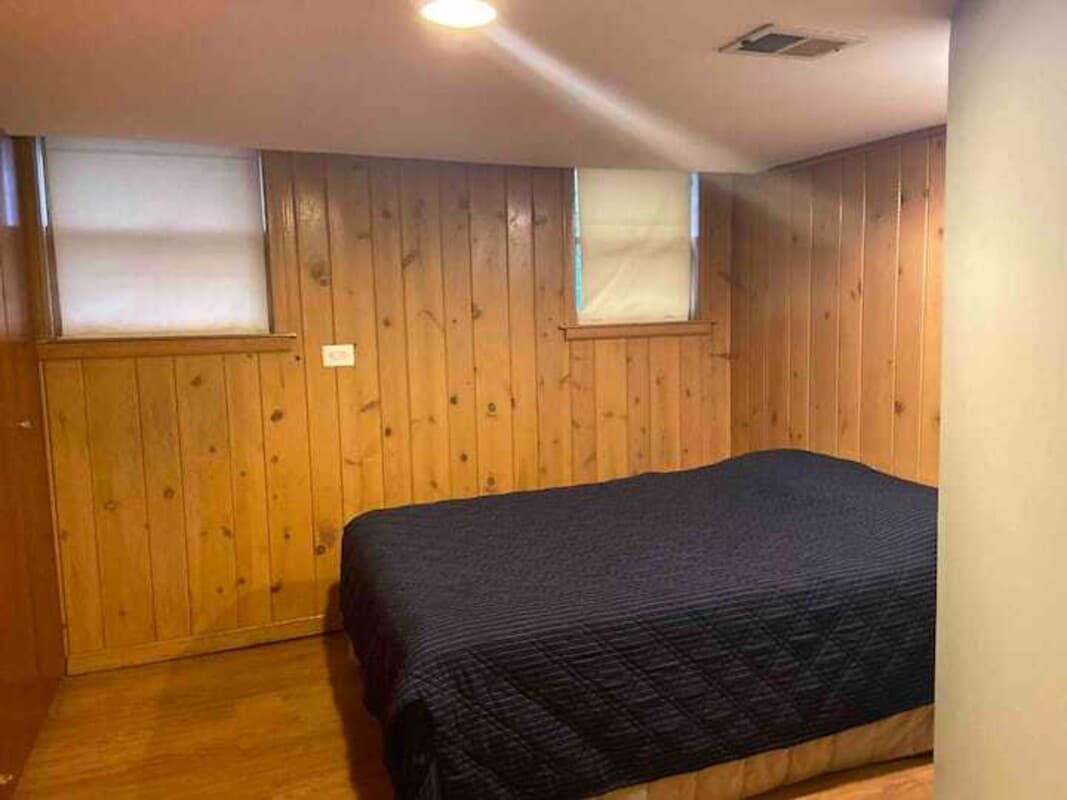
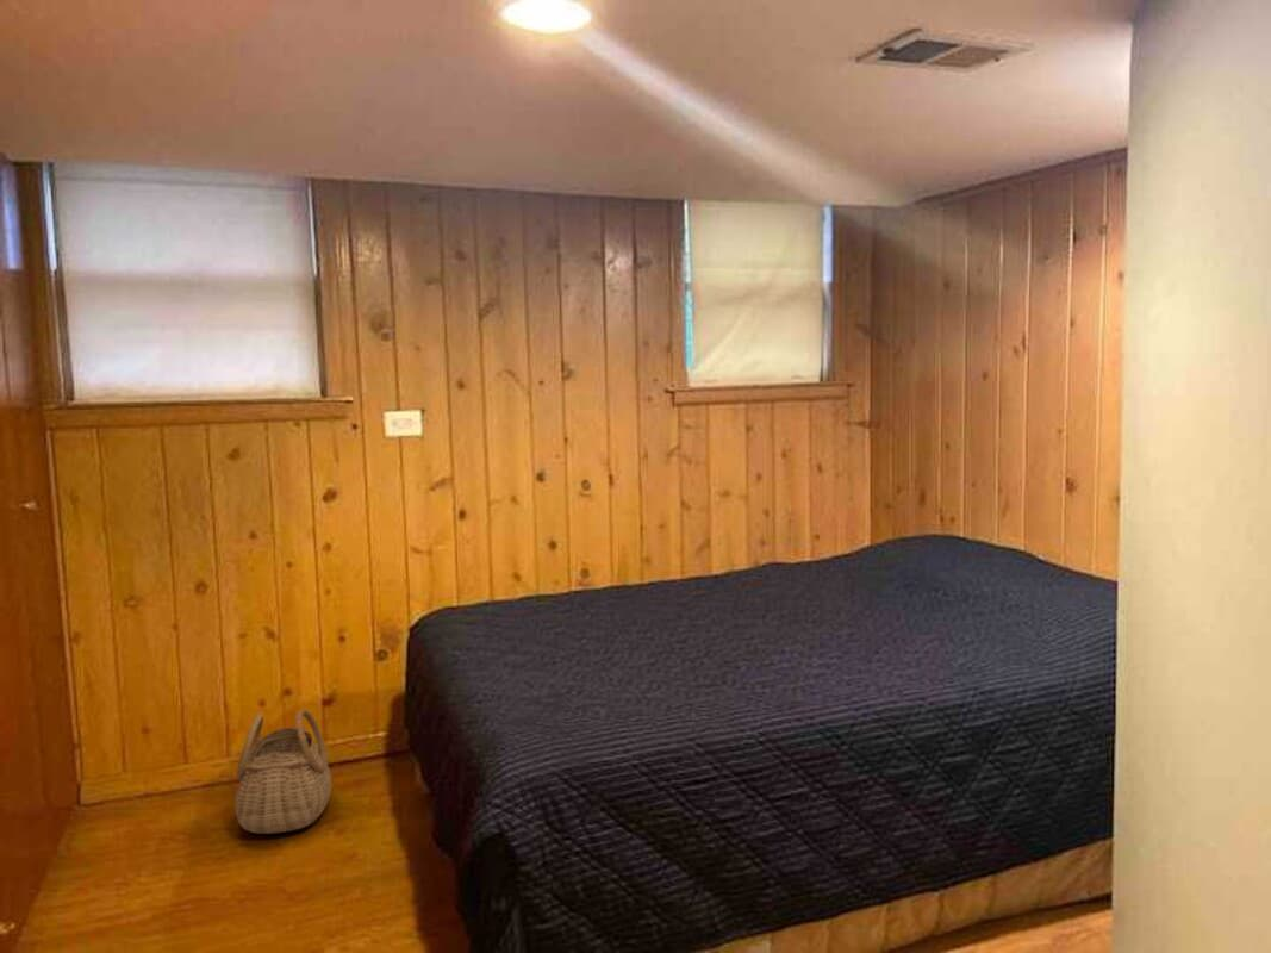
+ basket [233,709,332,835]
